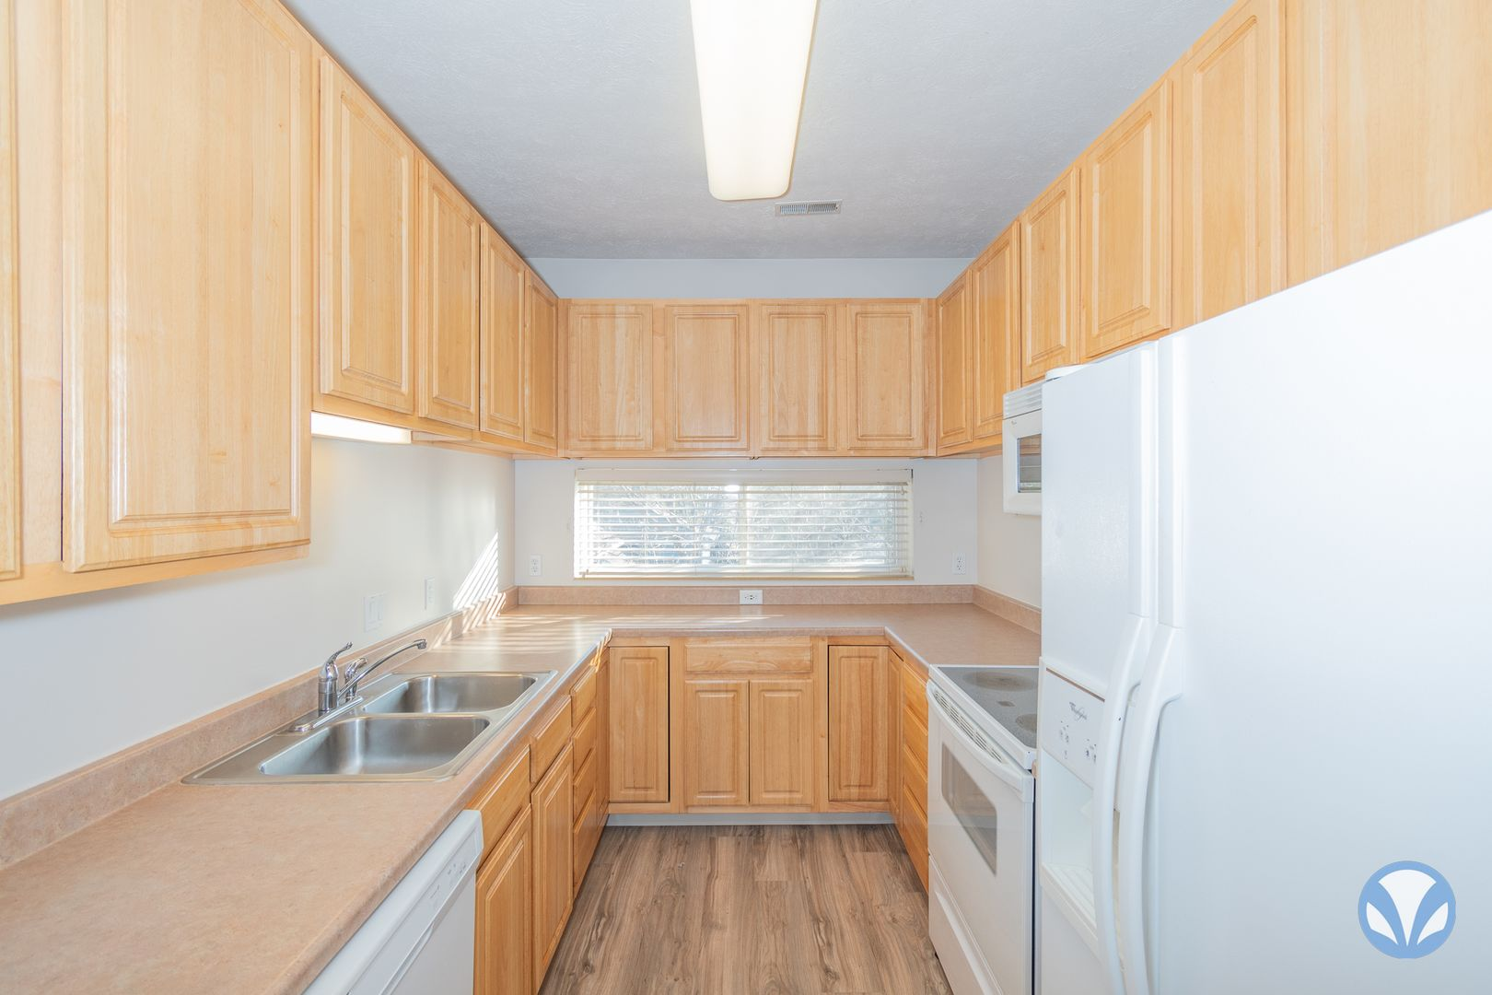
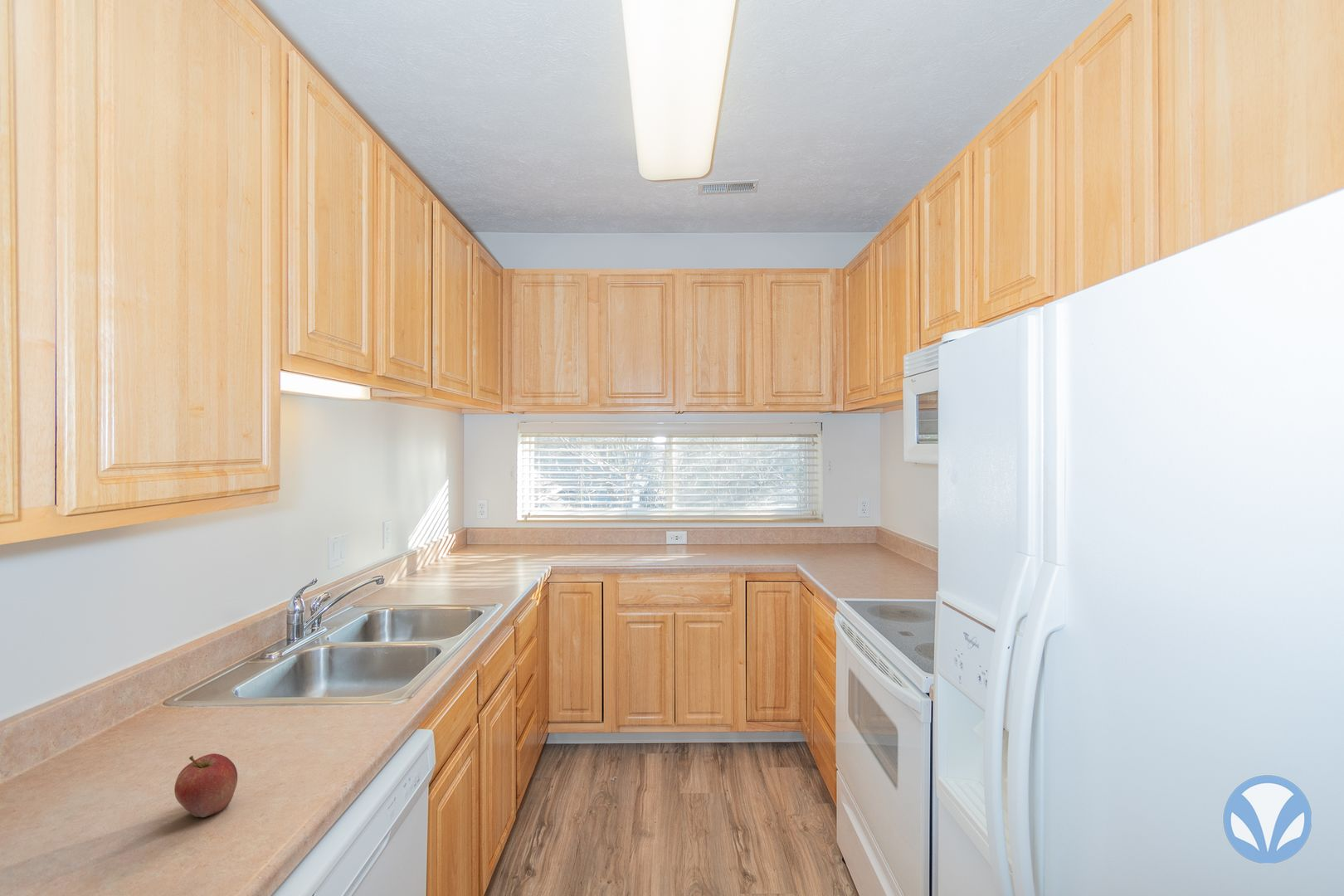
+ fruit [173,752,238,818]
